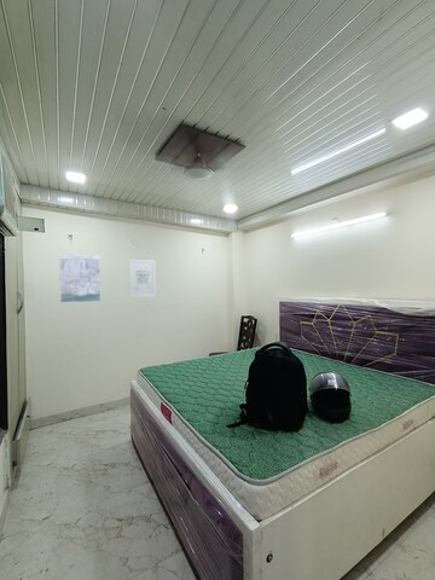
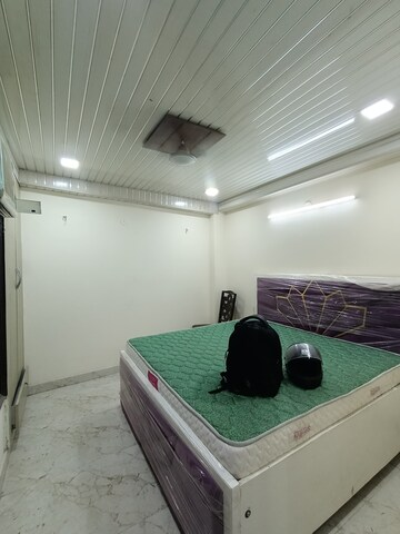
- wall art [128,259,157,298]
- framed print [58,253,102,304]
